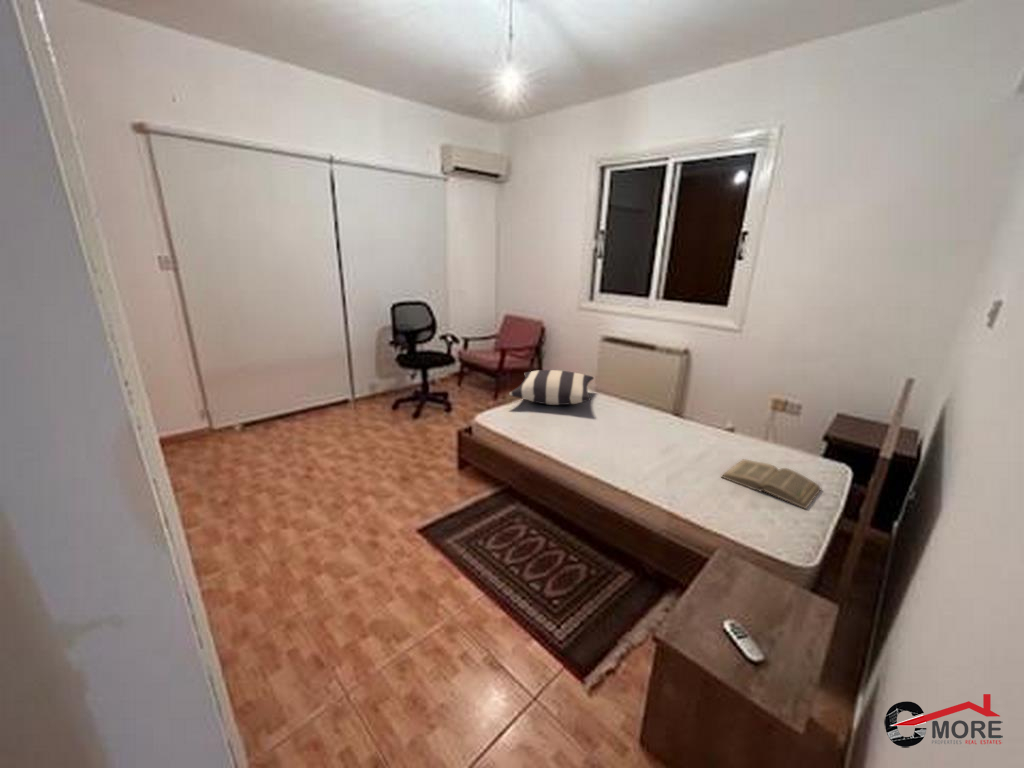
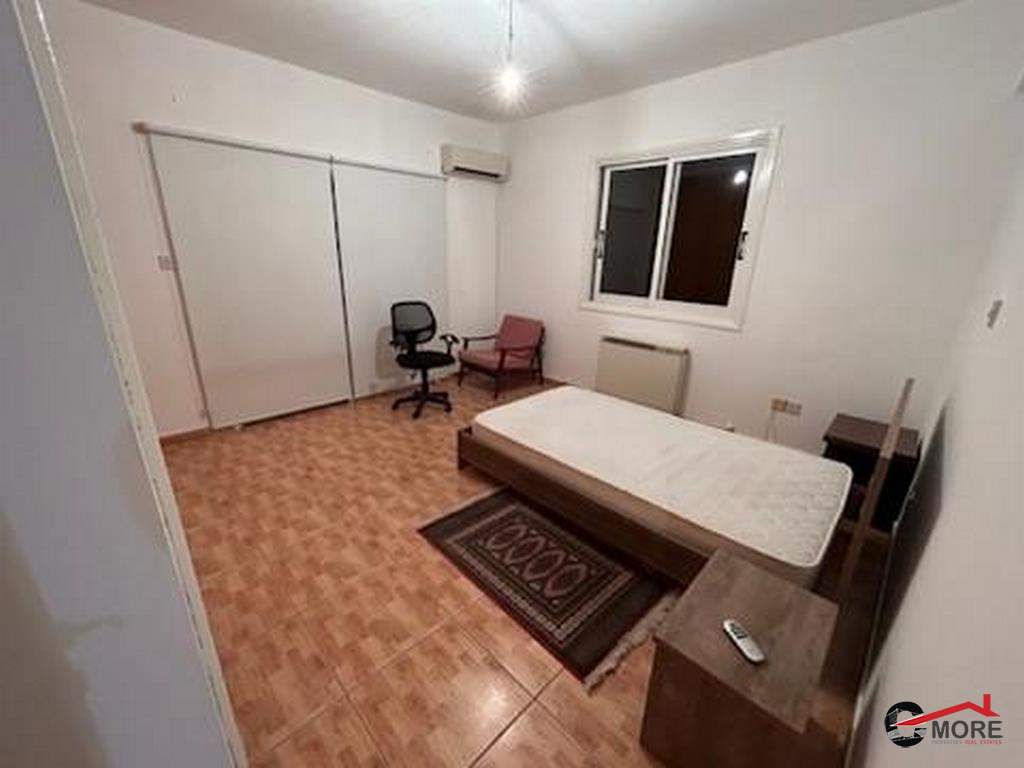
- pillow [508,369,595,406]
- book [720,458,822,510]
